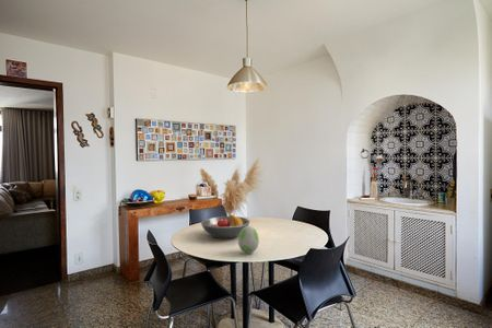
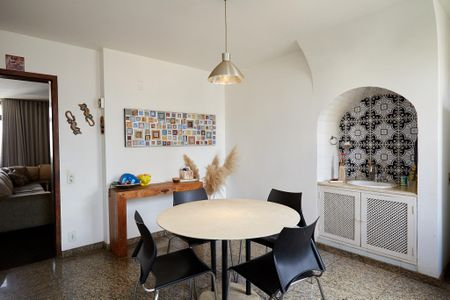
- fruit bowl [200,213,250,239]
- decorative egg [237,225,260,255]
